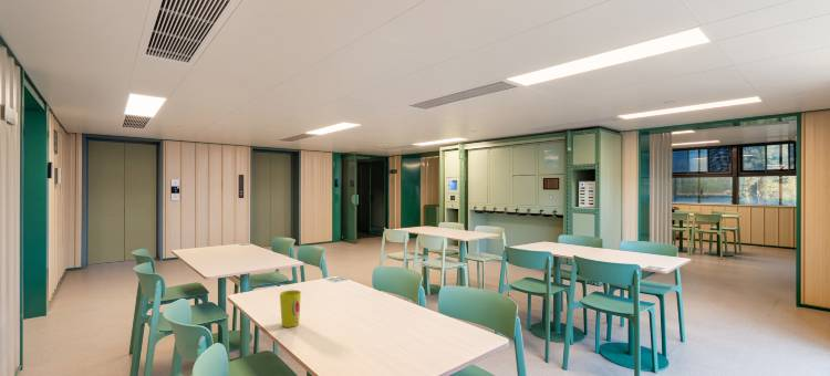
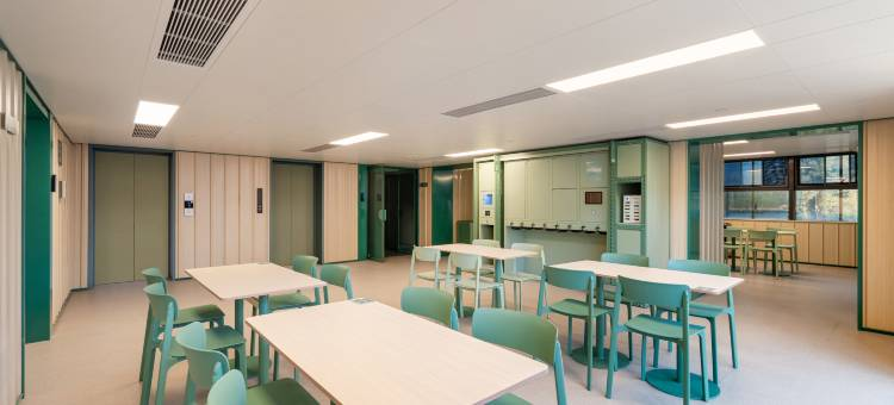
- cup [279,289,302,328]
